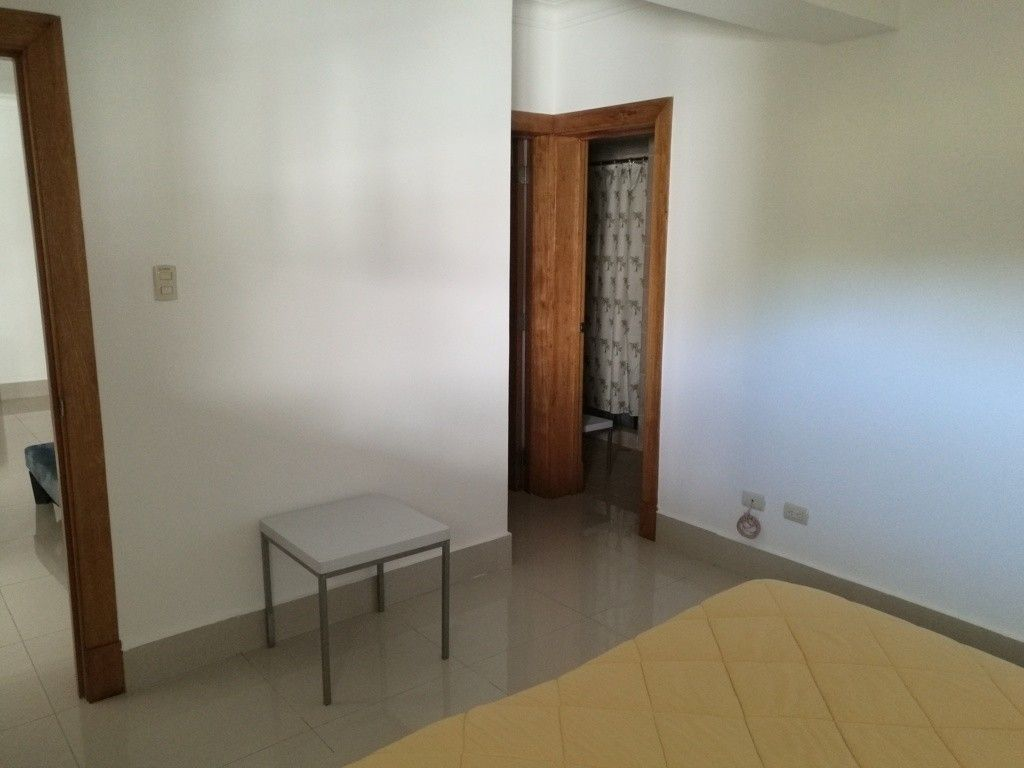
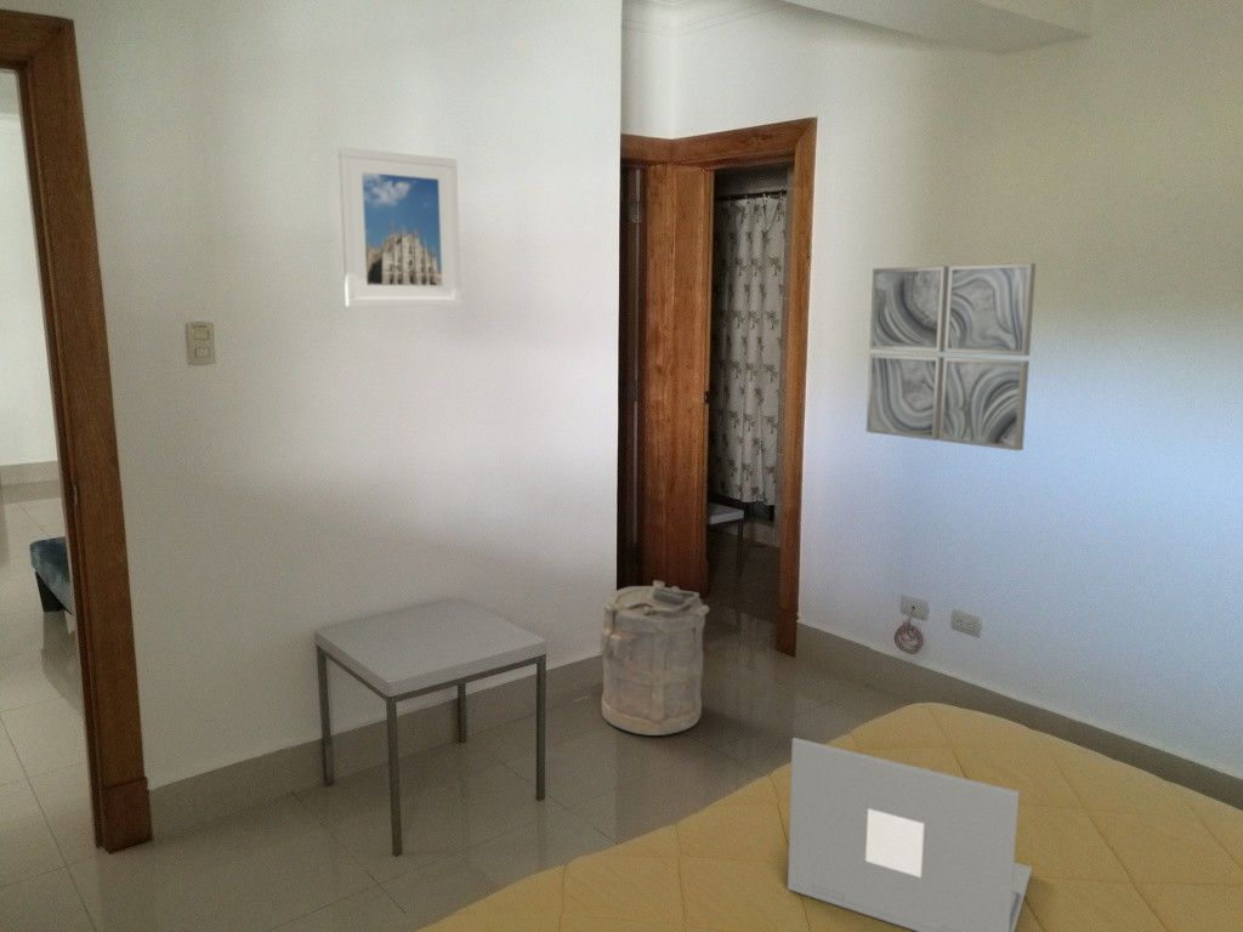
+ wall art [865,262,1037,451]
+ laptop [787,737,1033,932]
+ laundry hamper [598,579,710,737]
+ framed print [336,146,462,308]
